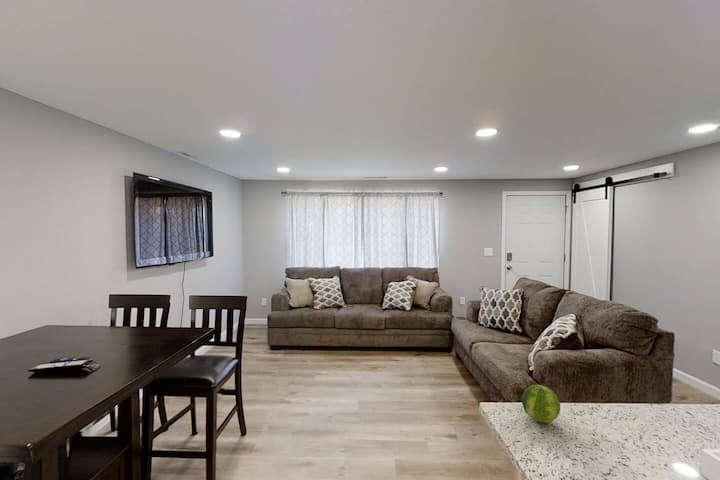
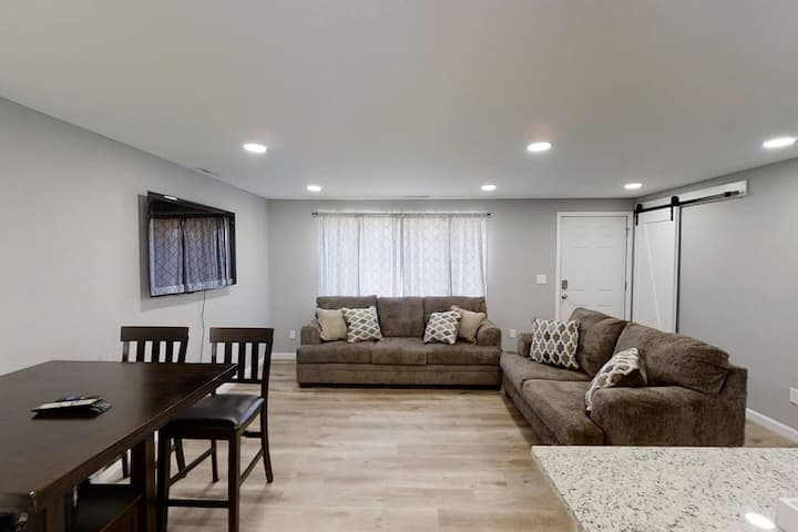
- fruit [521,384,561,424]
